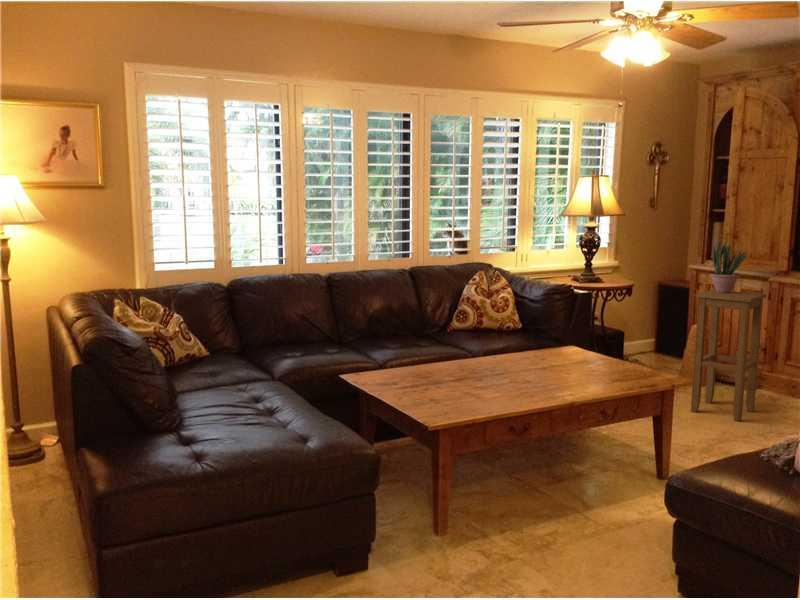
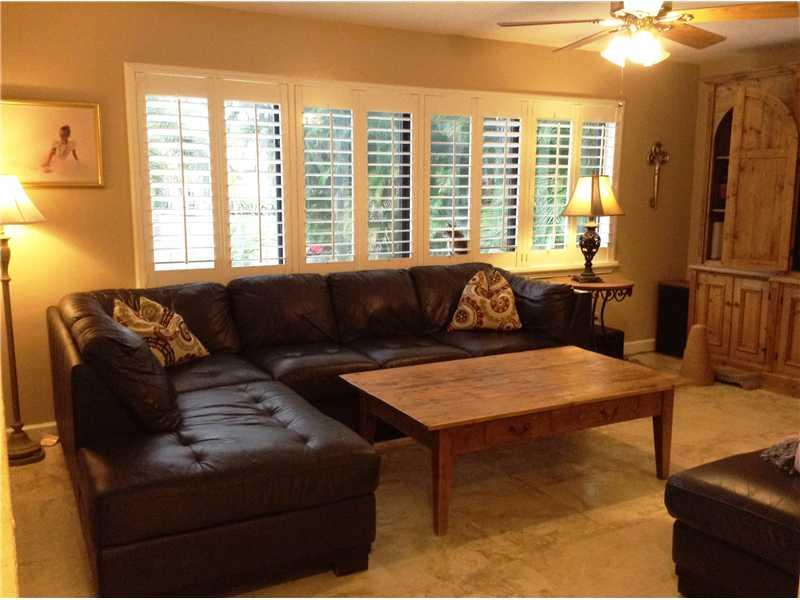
- stool [690,289,767,422]
- potted plant [709,238,748,293]
